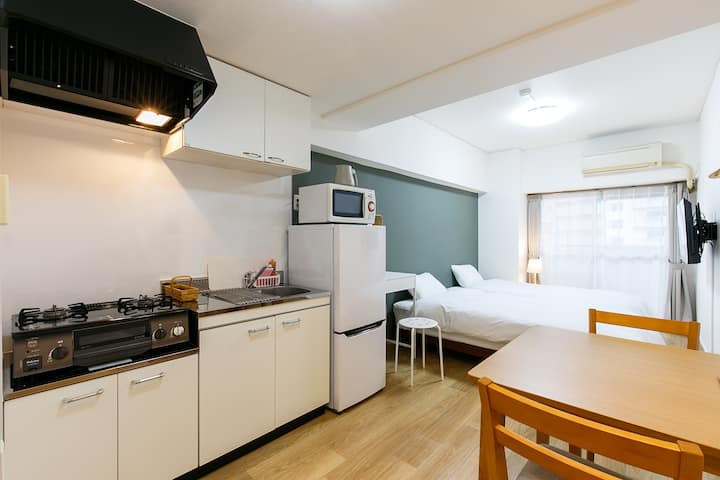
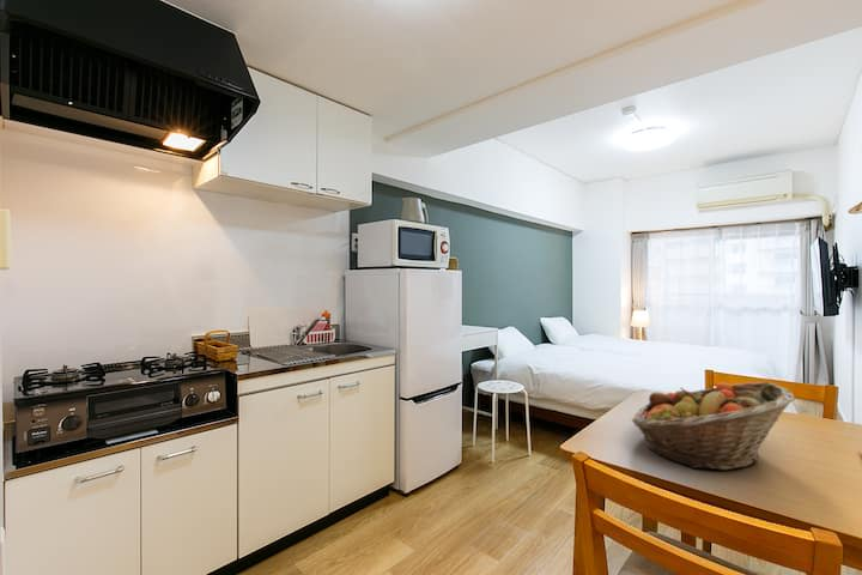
+ fruit basket [631,381,796,471]
